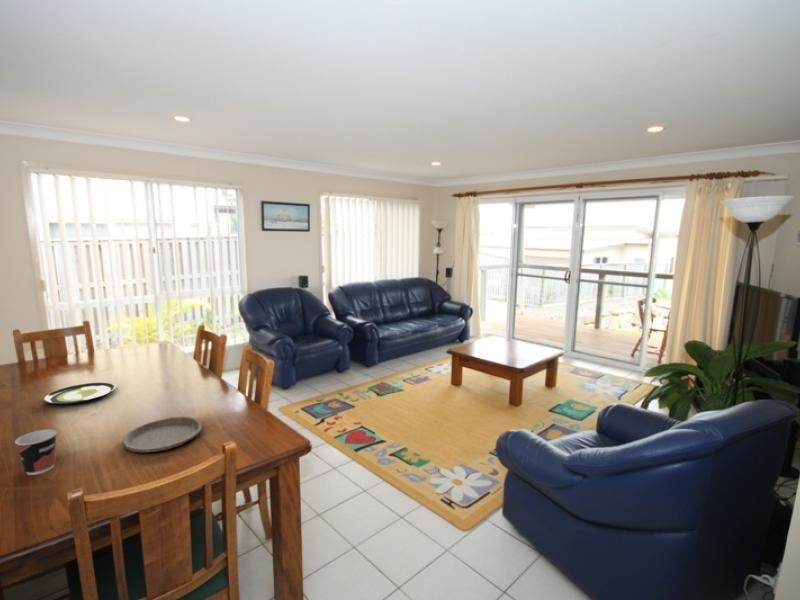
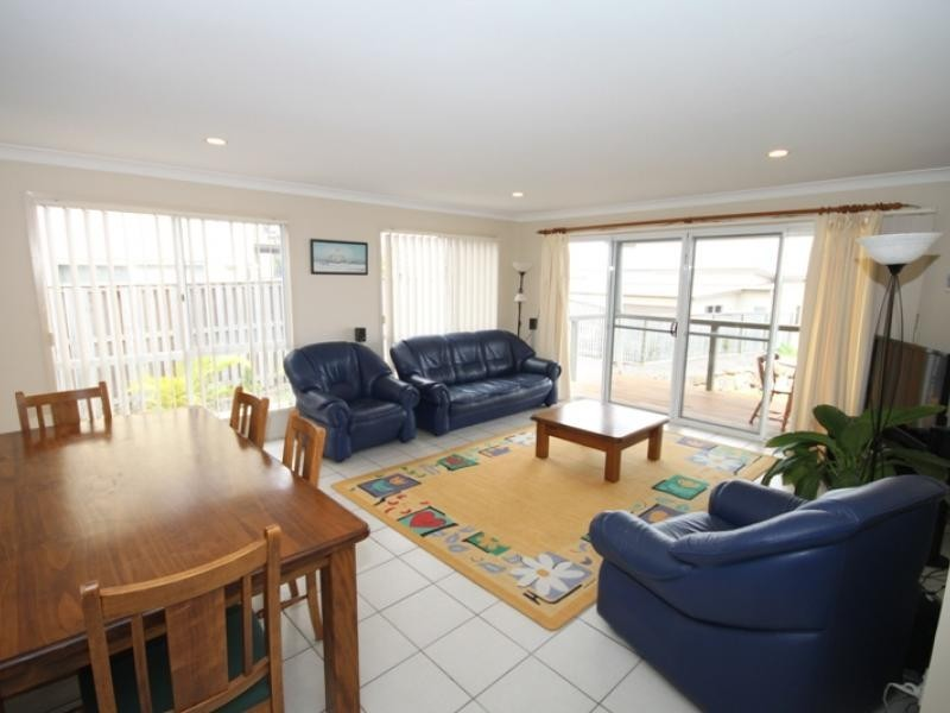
- plate [121,416,203,453]
- cup [14,428,58,476]
- plate [43,382,116,405]
